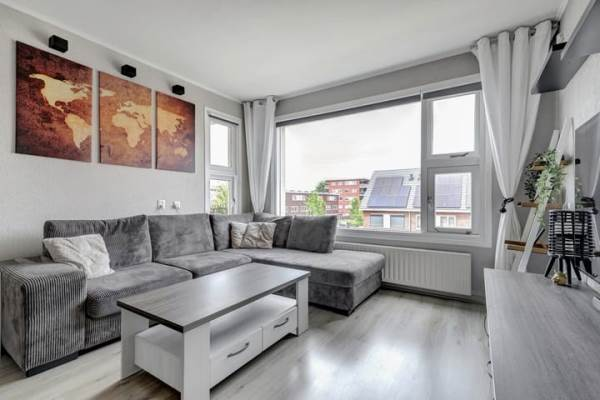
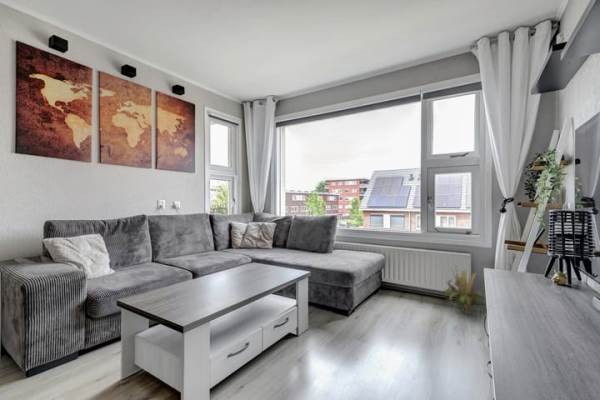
+ decorative plant [441,262,487,314]
